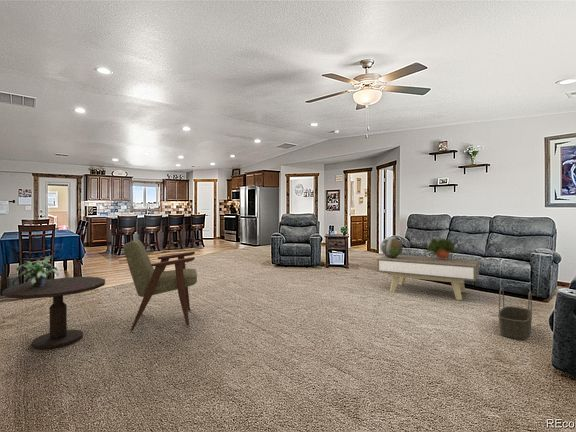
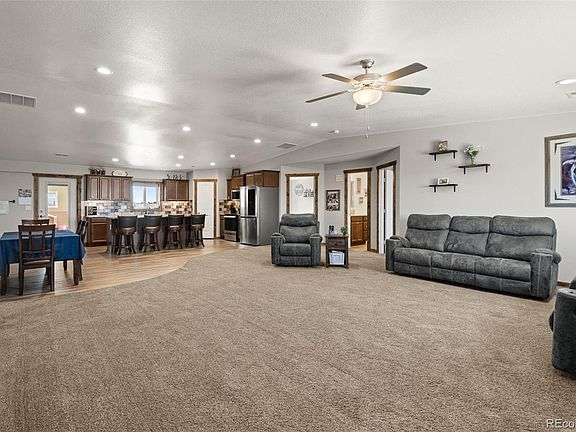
- coffee table [376,254,480,301]
- armchair [123,238,198,332]
- basket [498,287,533,341]
- decorative sphere [380,236,403,258]
- side table [1,276,106,350]
- potted plant [11,254,60,286]
- potted plant [421,236,460,259]
